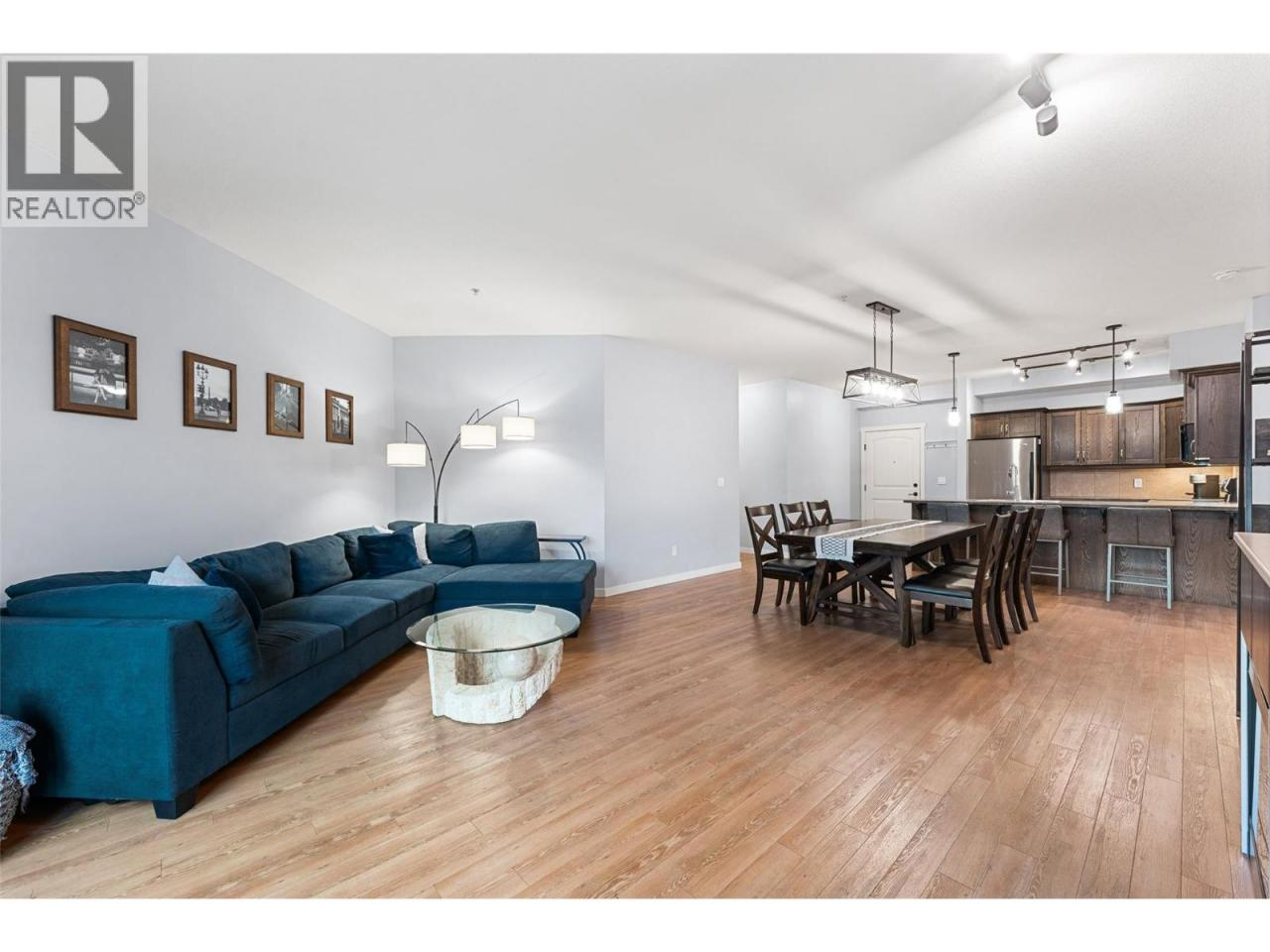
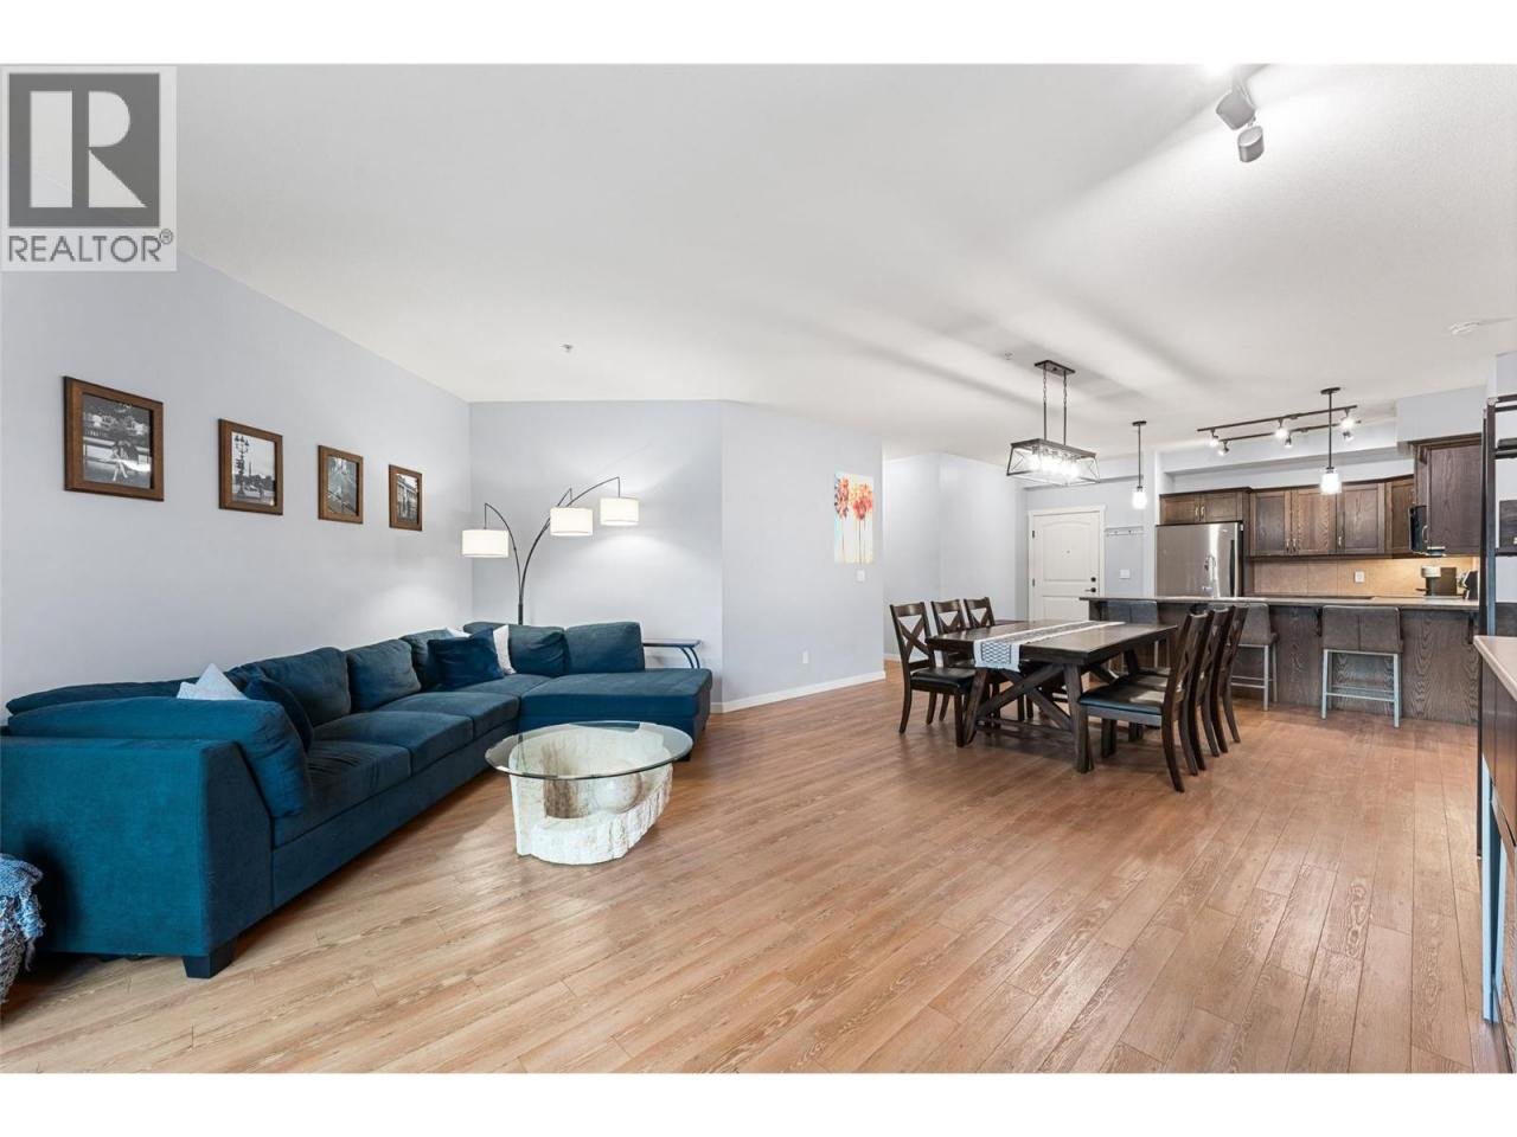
+ wall art [834,471,874,565]
